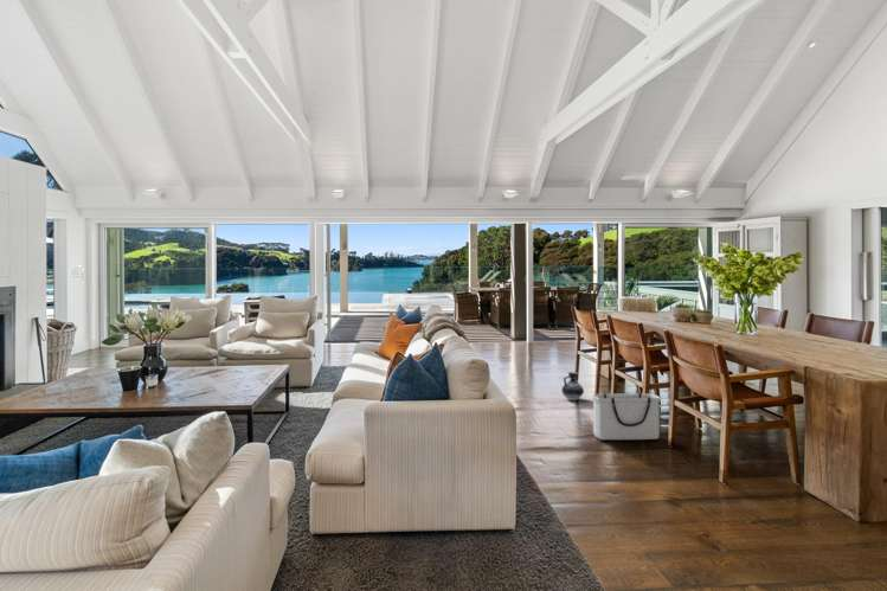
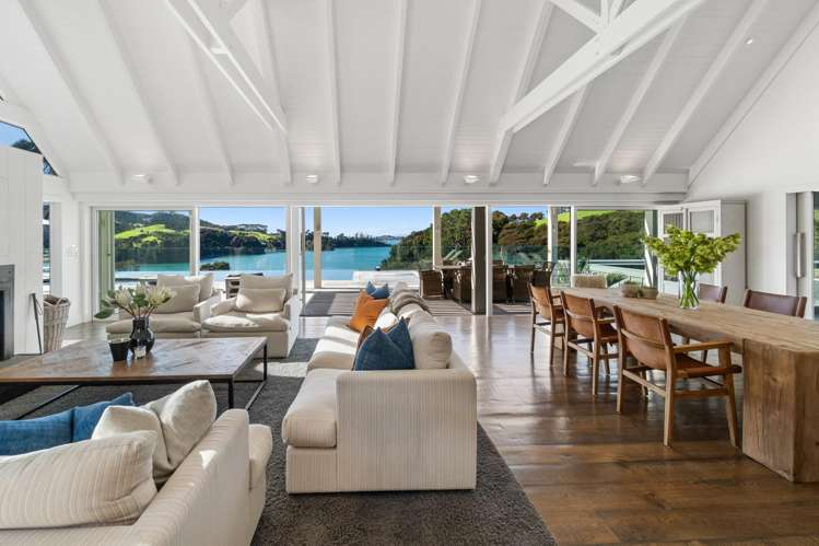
- ceramic jug [560,371,585,402]
- storage bin [591,392,662,441]
